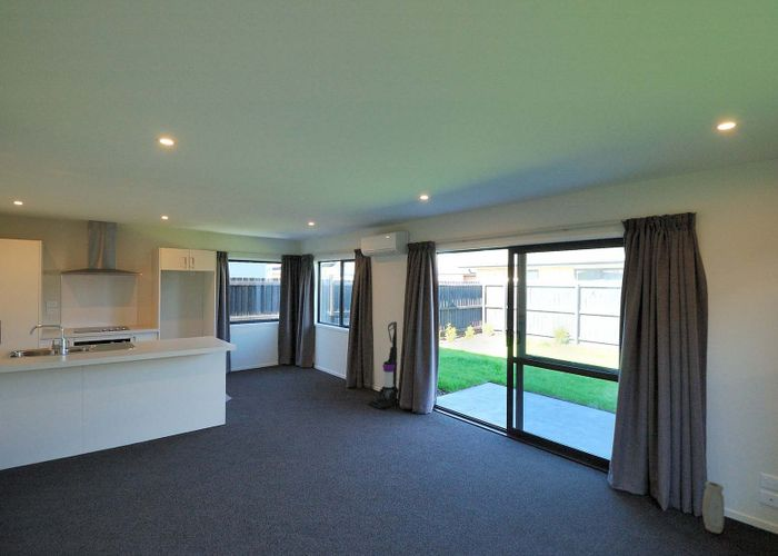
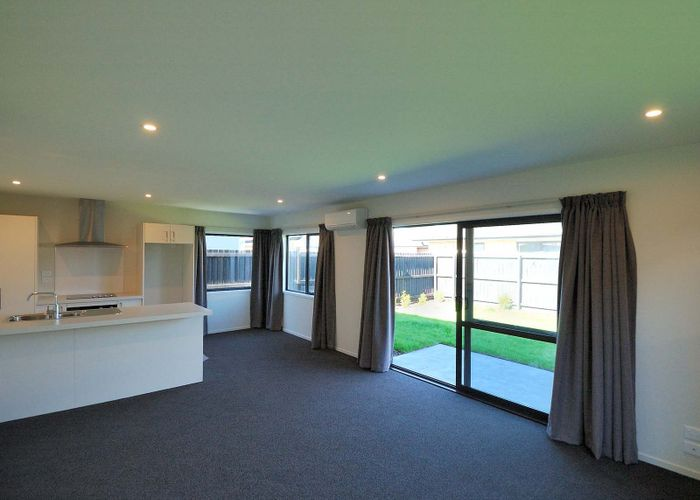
- vase [701,480,726,535]
- vacuum cleaner [367,321,400,410]
